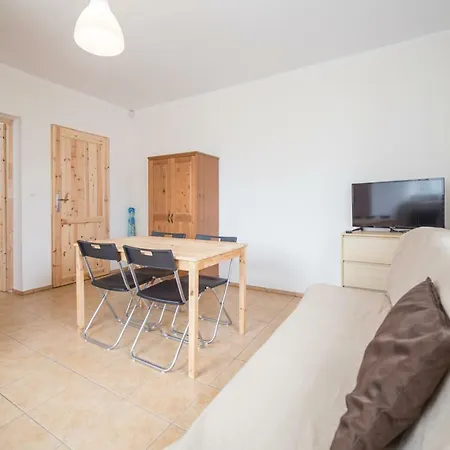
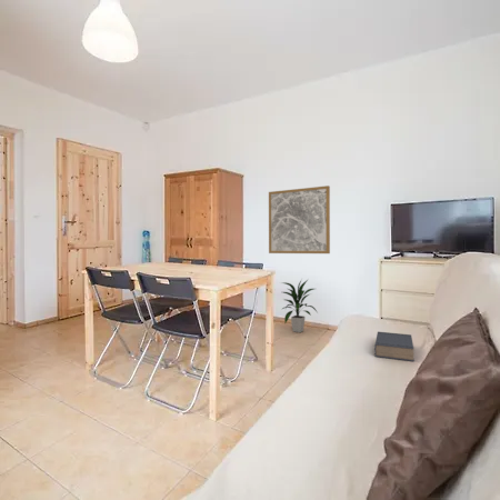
+ wall art [268,184,331,254]
+ book [373,331,416,362]
+ indoor plant [279,278,319,333]
